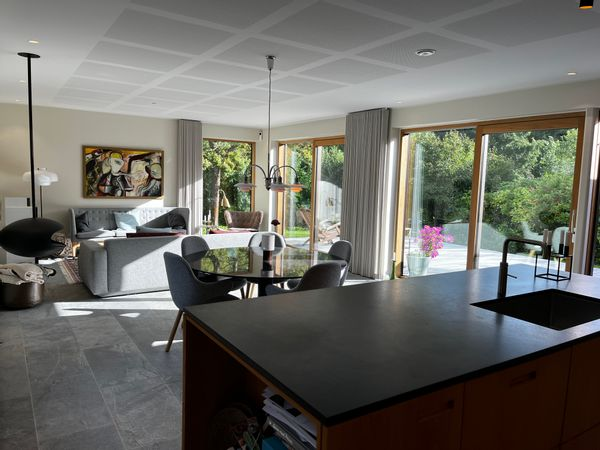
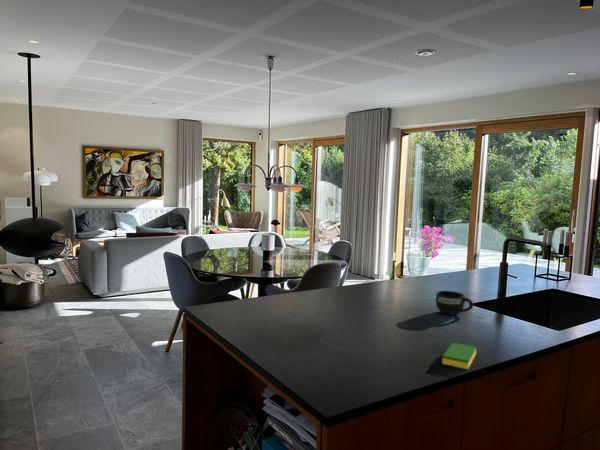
+ mug [435,290,474,316]
+ dish sponge [441,342,477,370]
